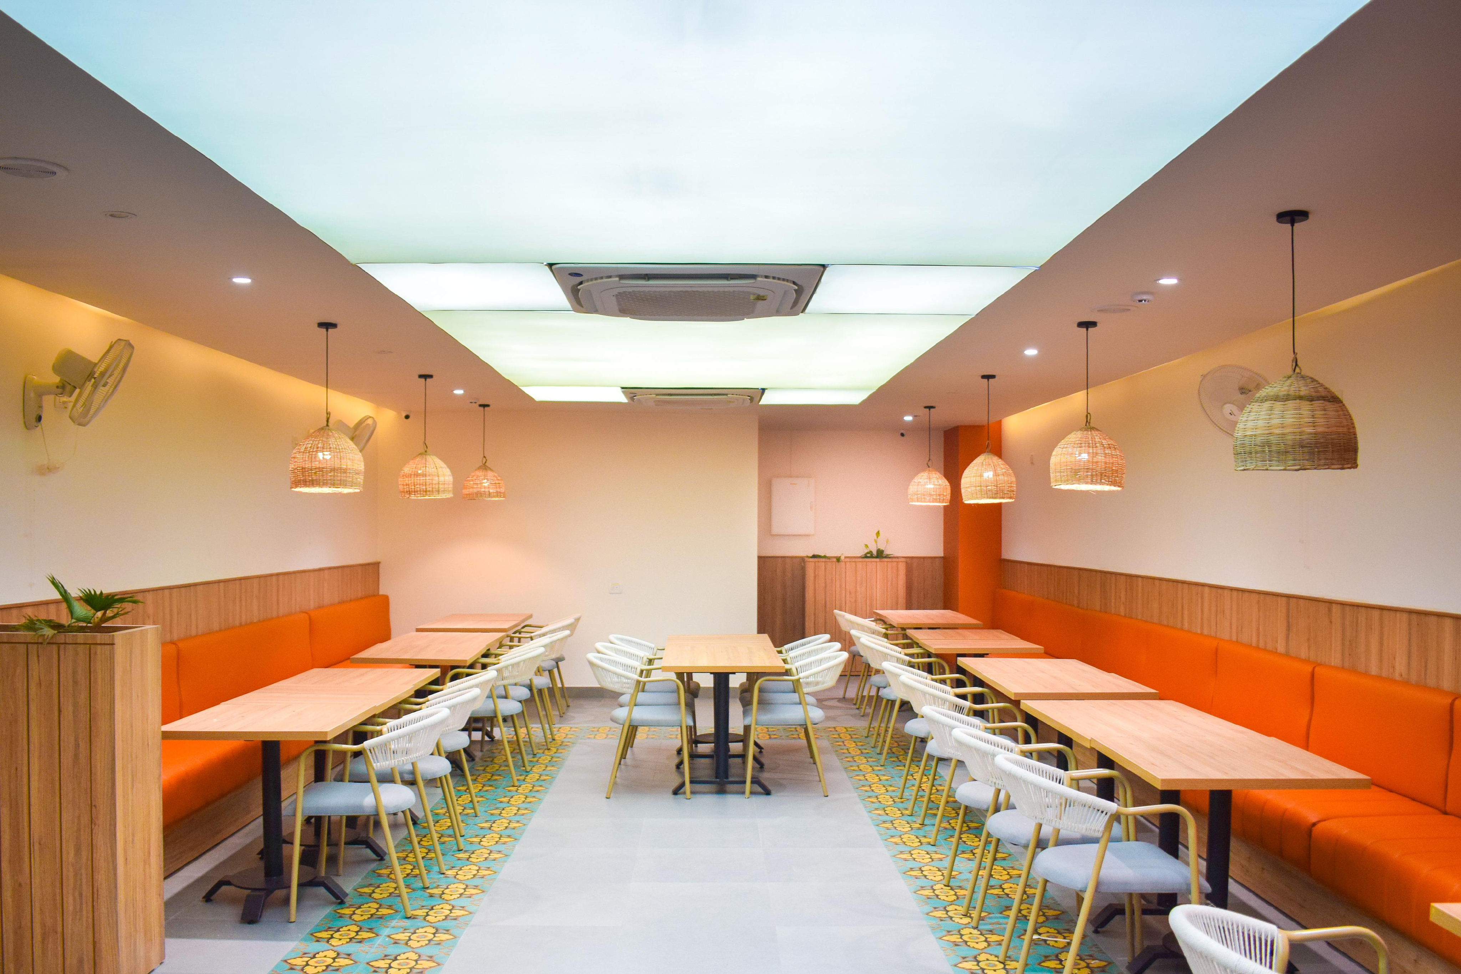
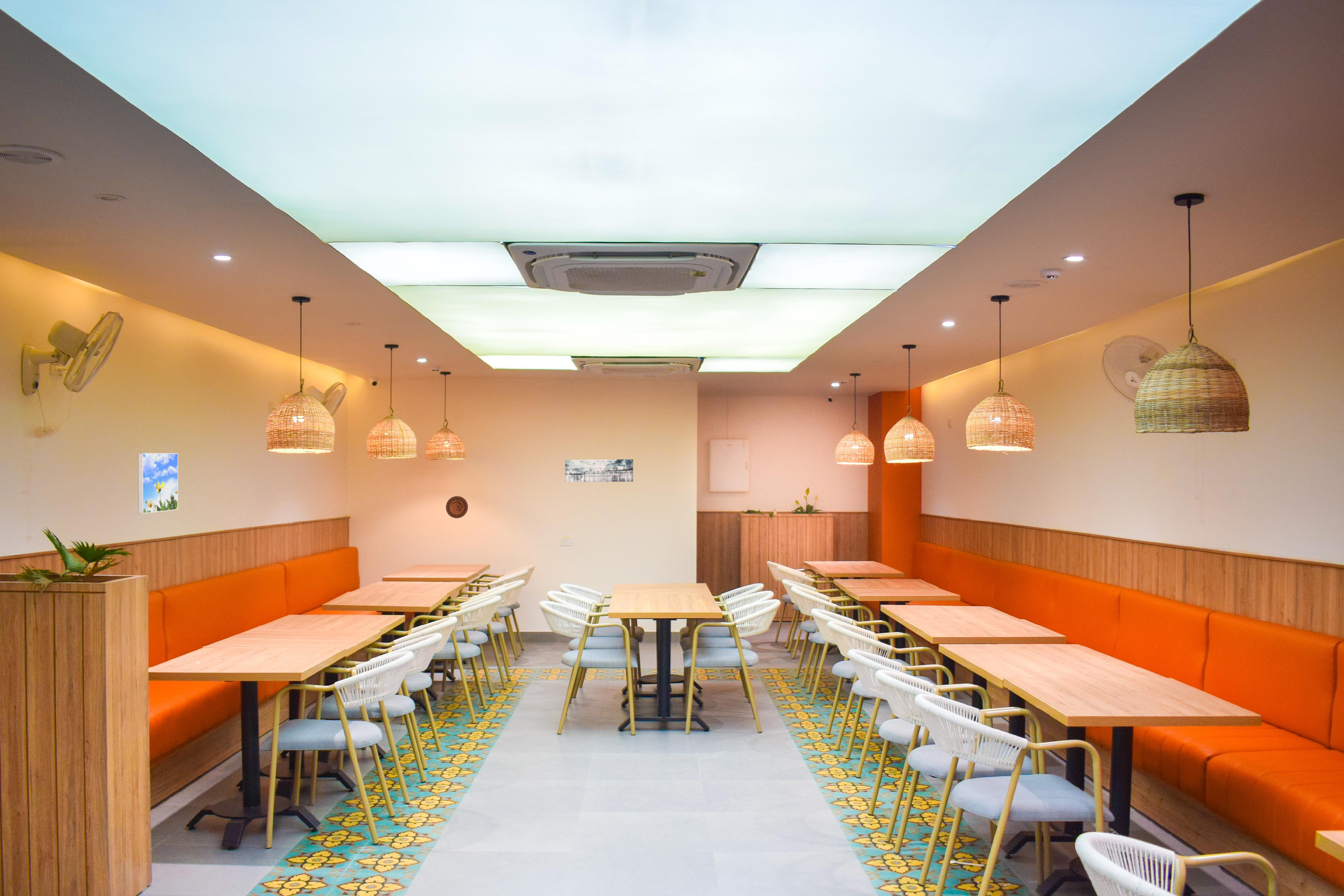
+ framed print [138,453,179,514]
+ decorative plate [446,496,468,519]
+ wall art [565,459,634,482]
